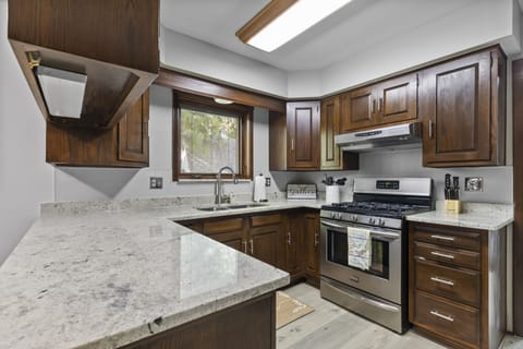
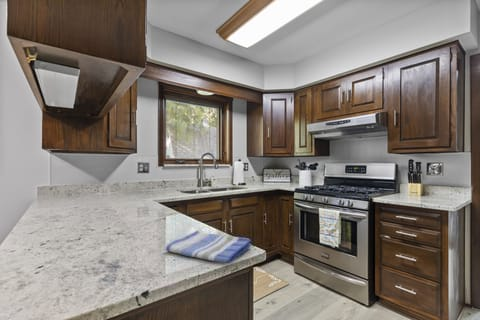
+ dish towel [165,230,253,264]
